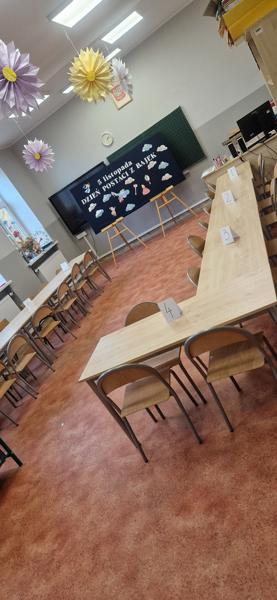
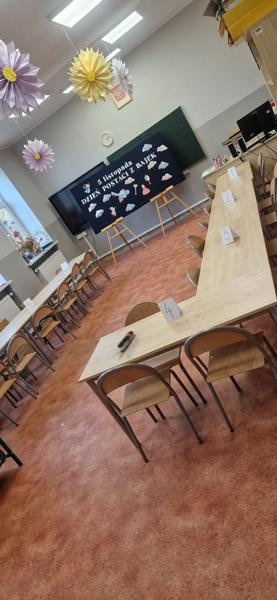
+ stapler [116,330,136,353]
